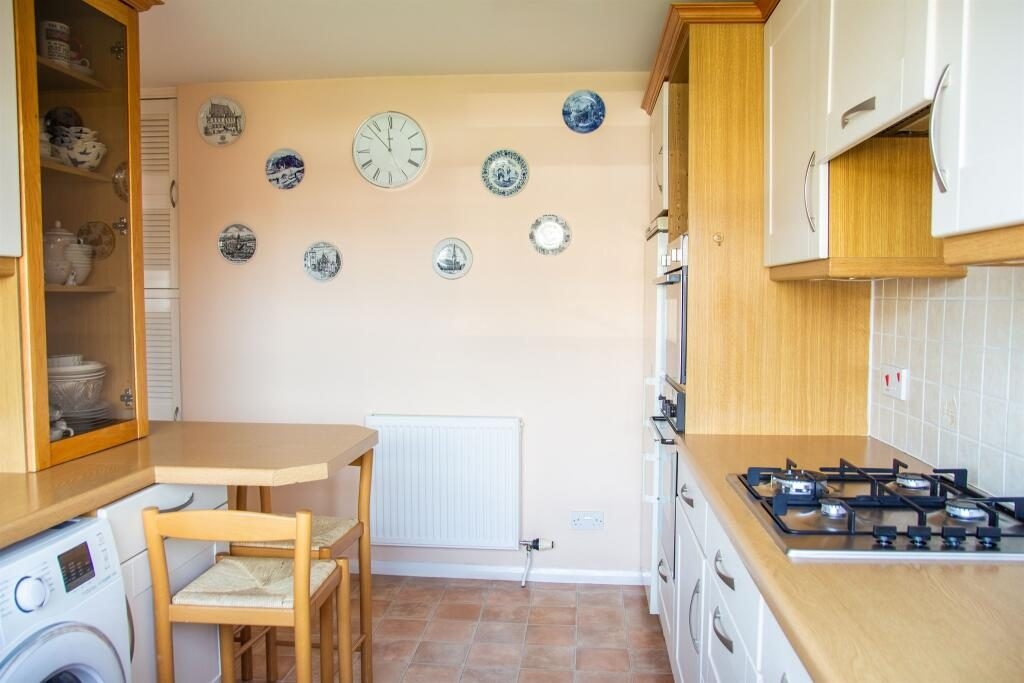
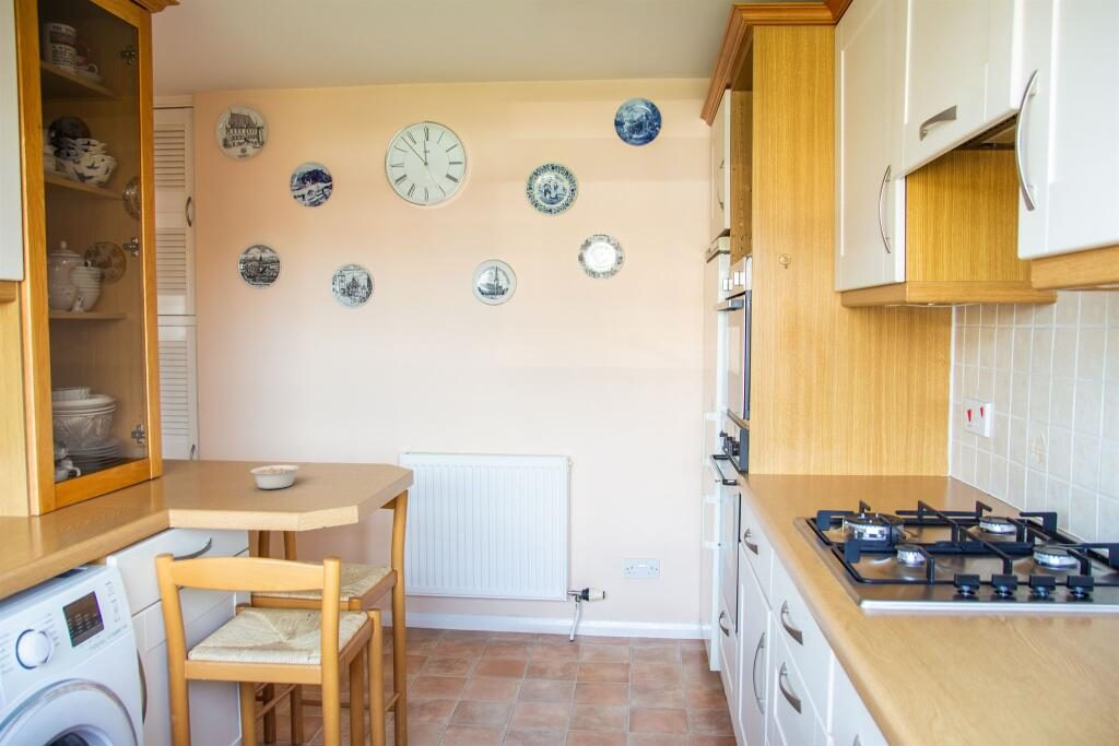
+ legume [249,461,310,490]
